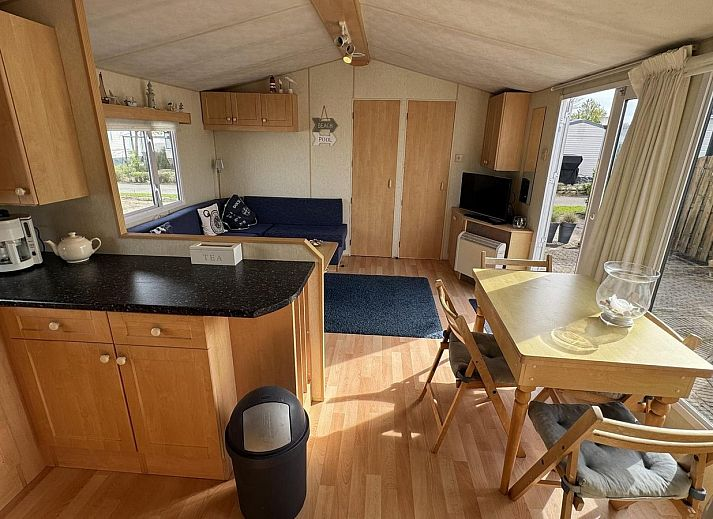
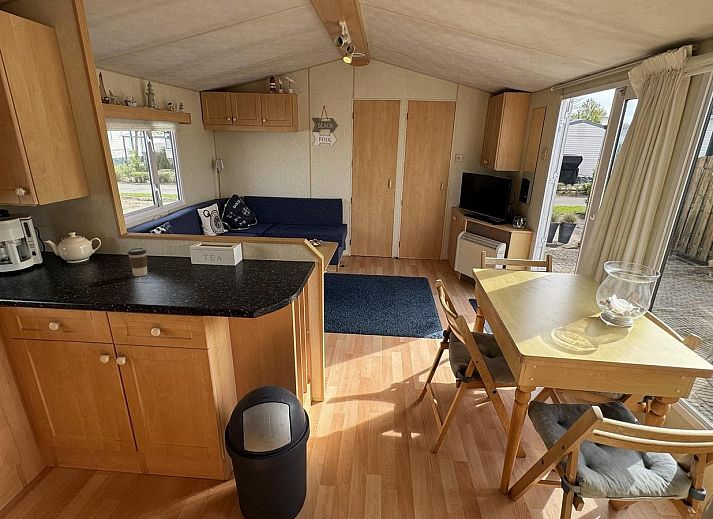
+ coffee cup [127,247,148,277]
